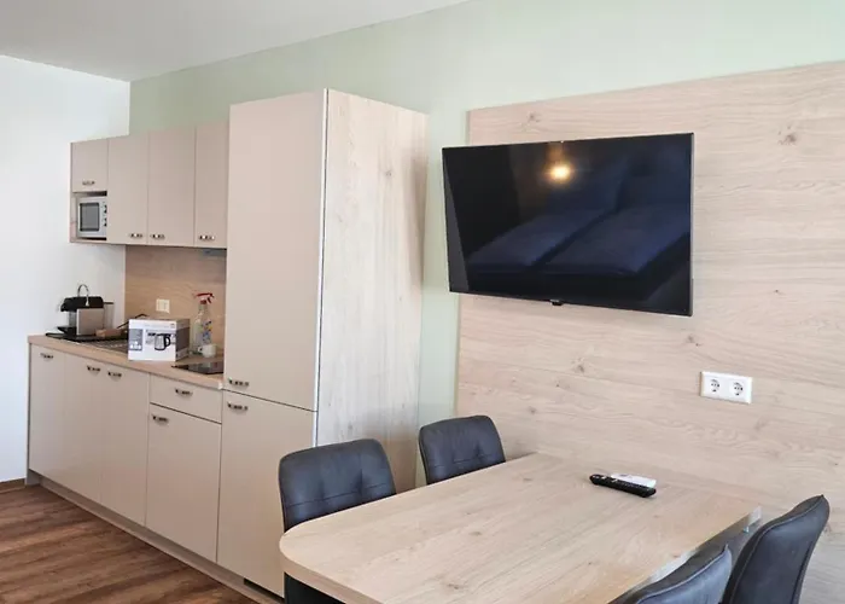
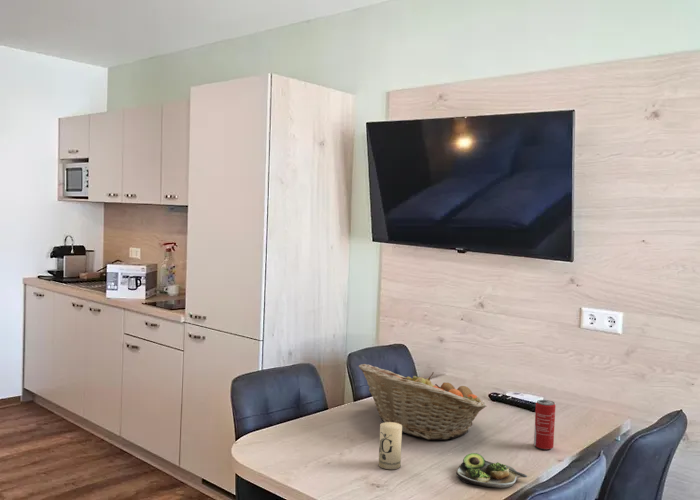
+ fruit basket [358,363,487,441]
+ salad plate [456,452,528,489]
+ beverage can [533,399,556,450]
+ candle [378,422,403,470]
